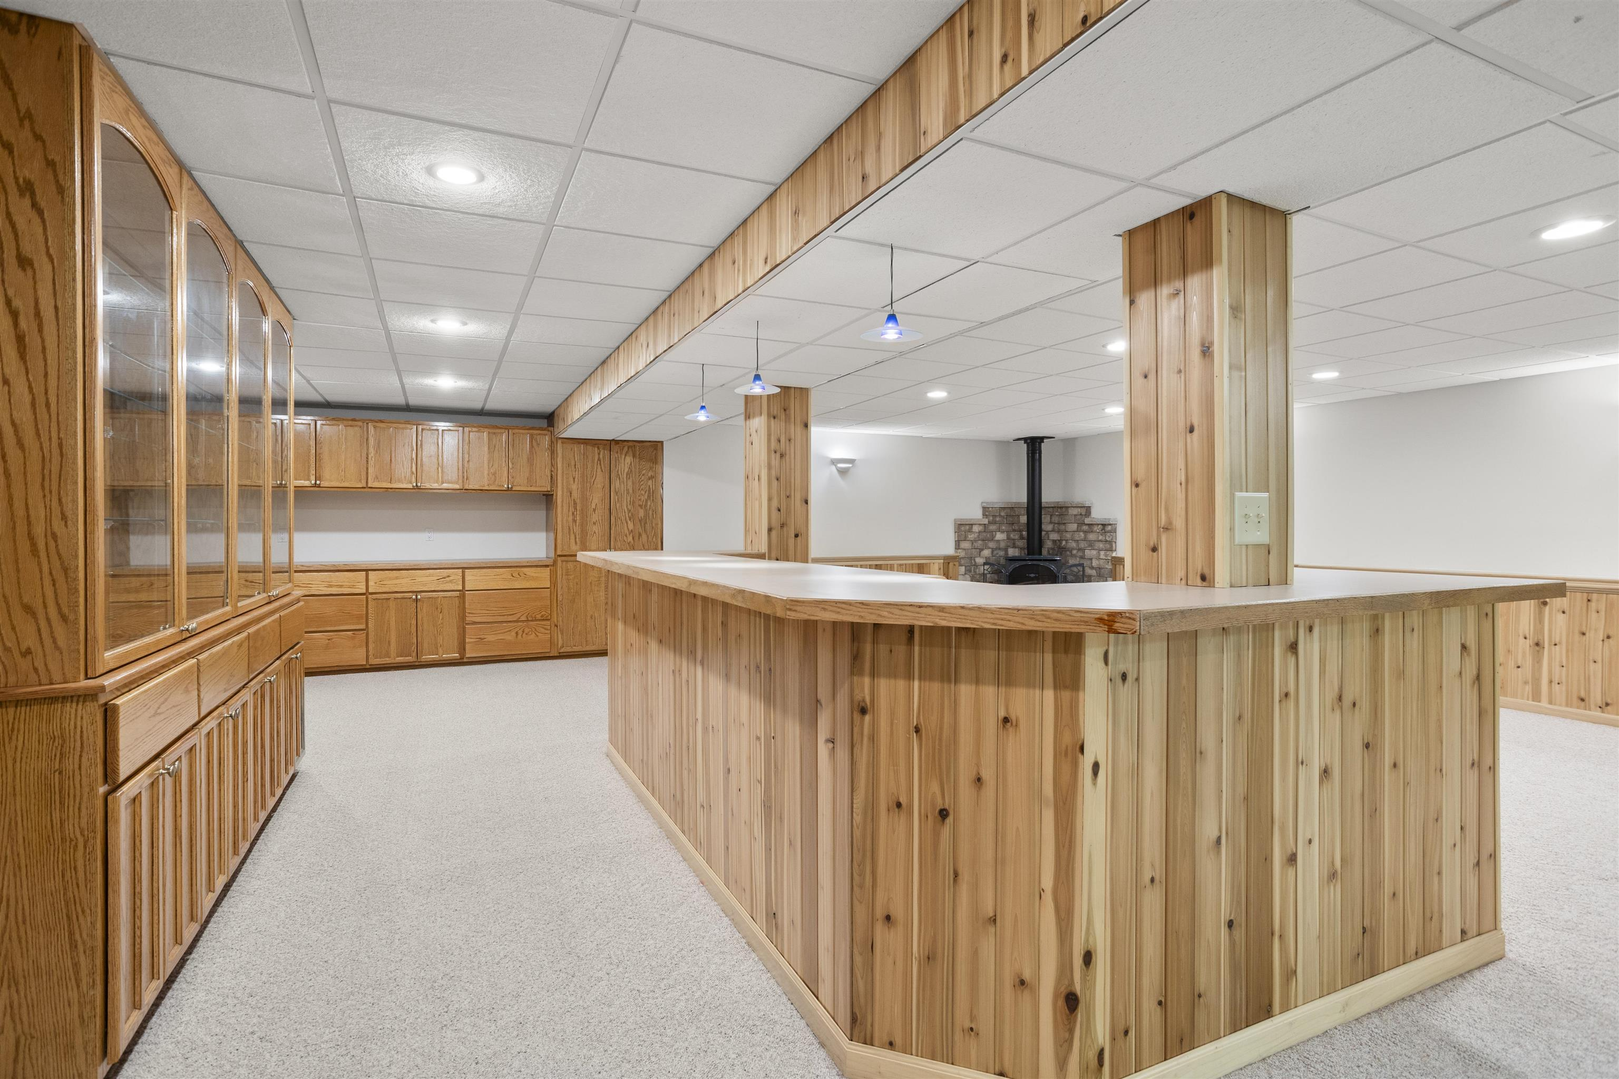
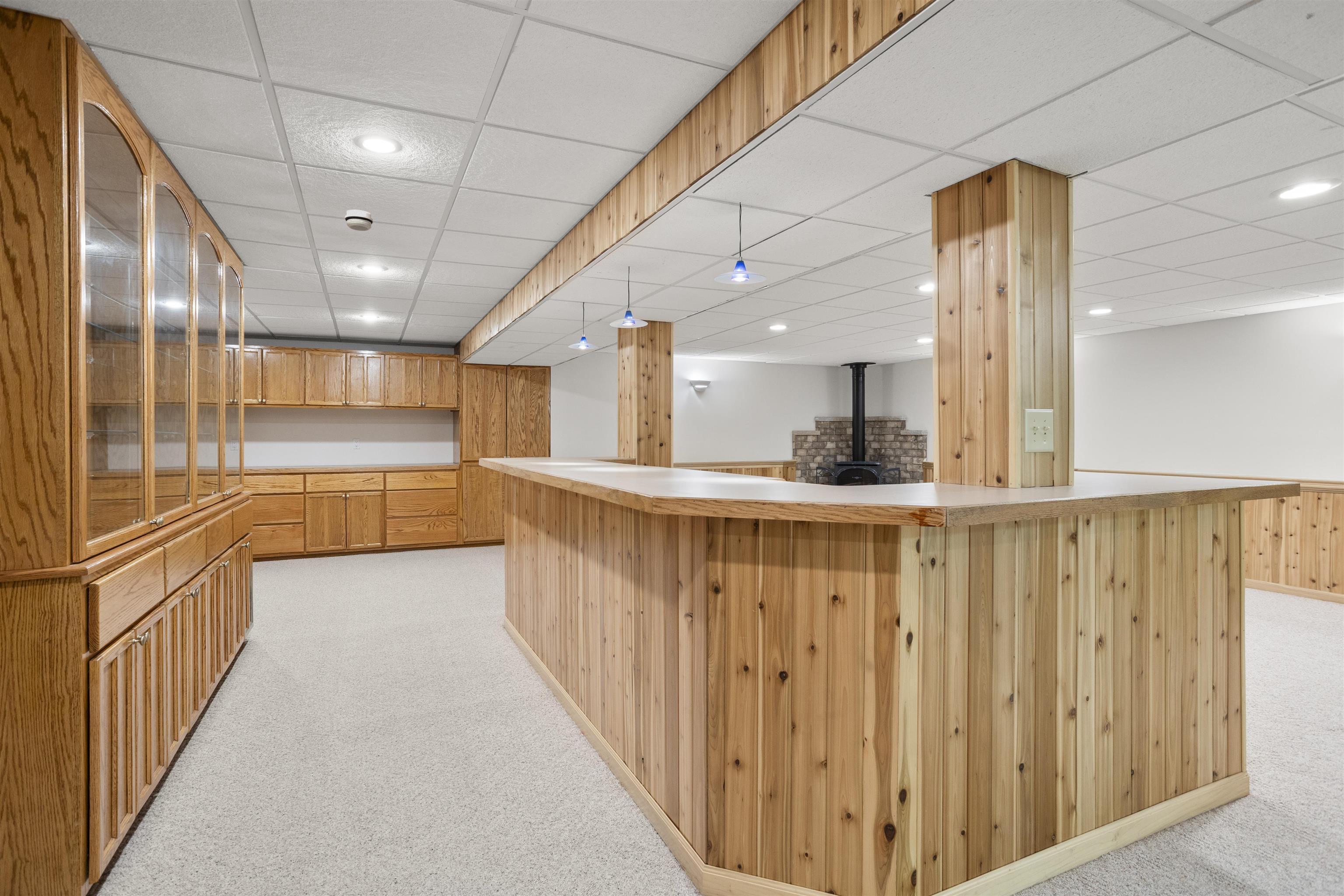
+ smoke detector [344,209,373,231]
